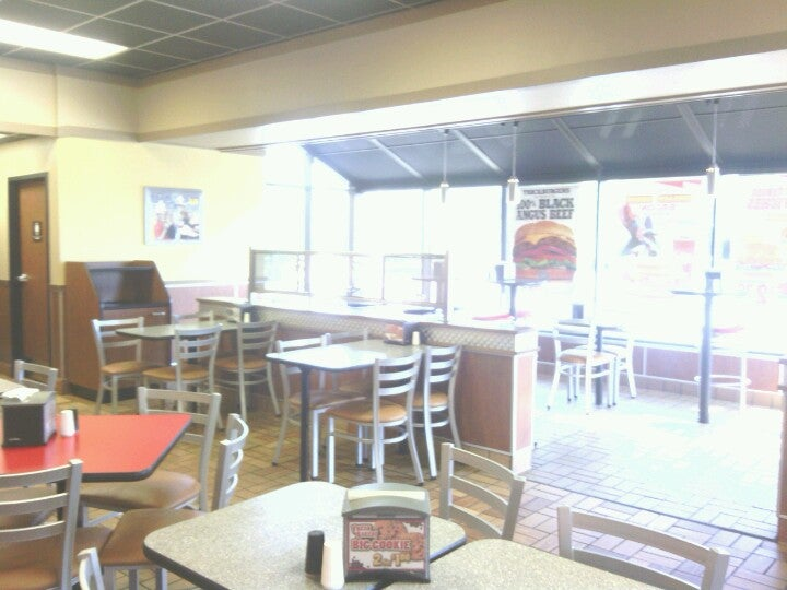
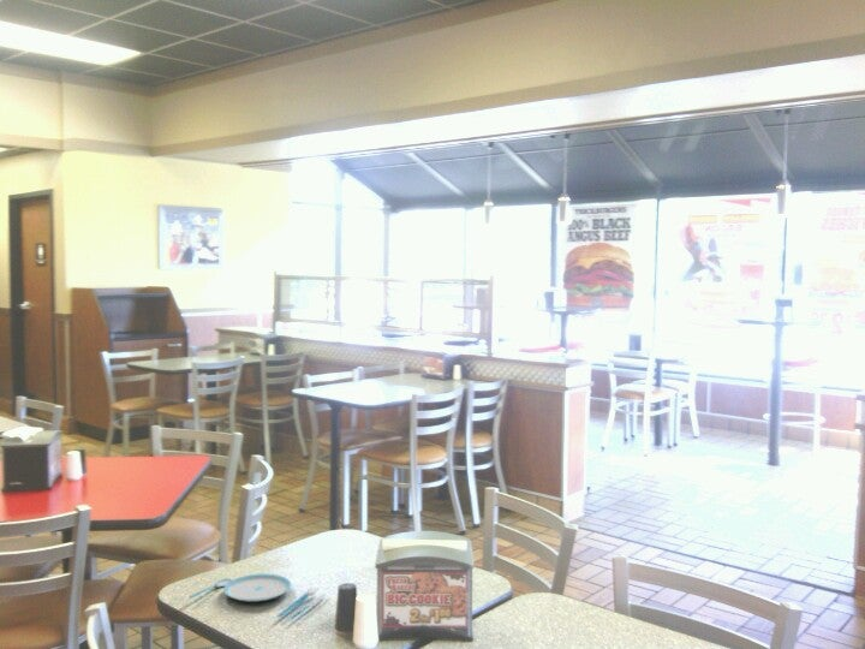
+ plate [187,573,328,620]
